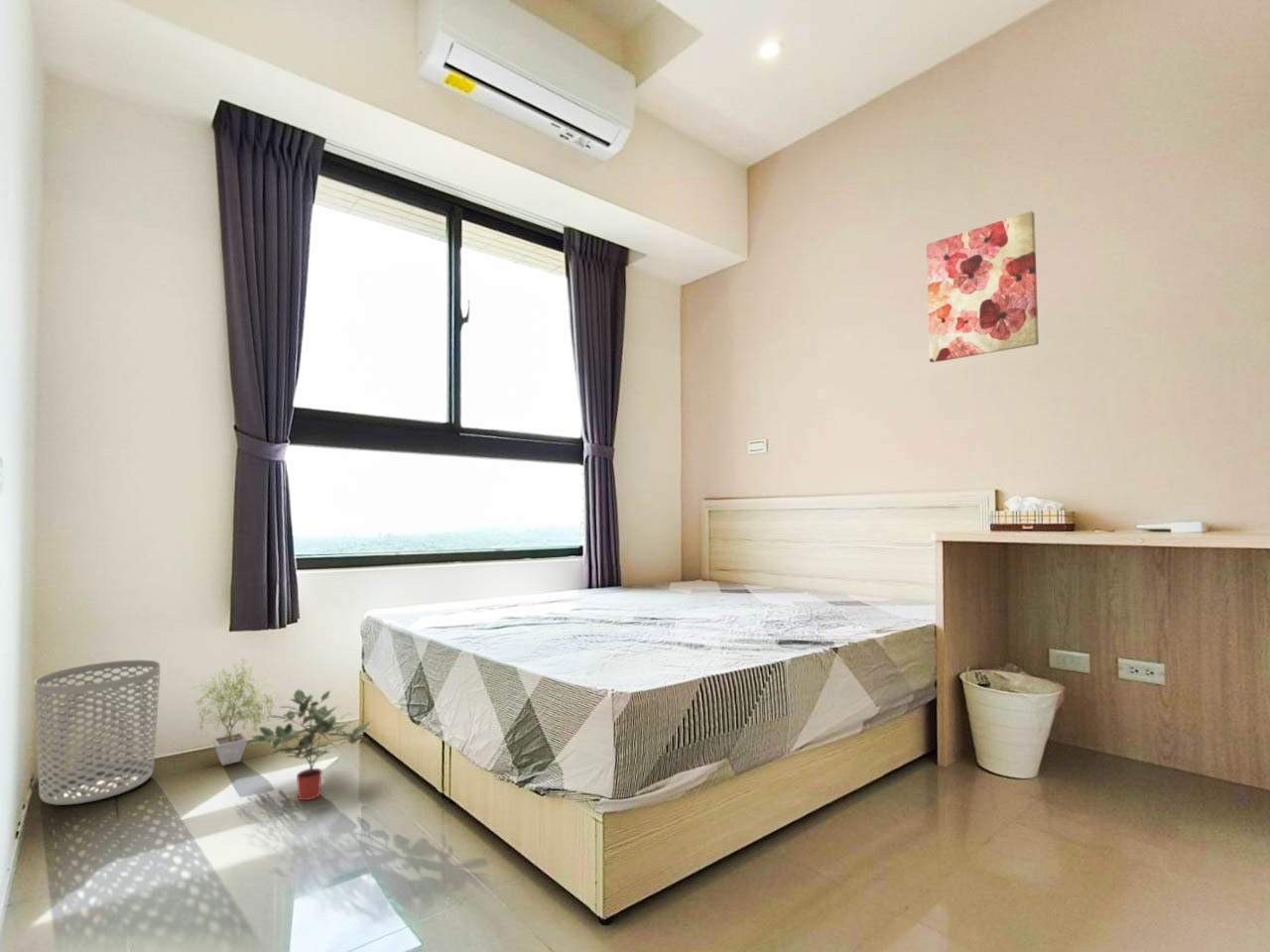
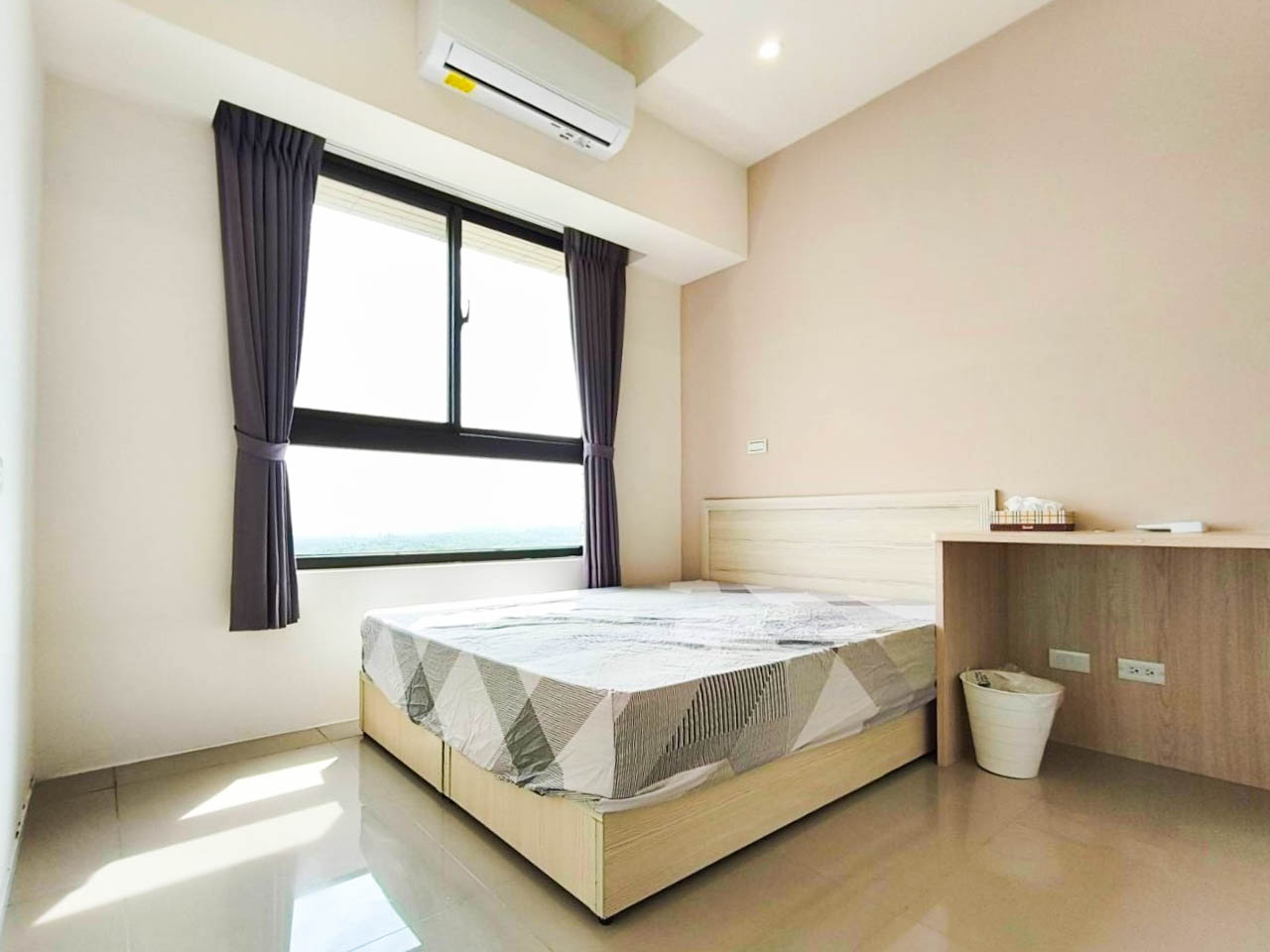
- wall art [926,210,1040,364]
- potted plant [187,656,284,767]
- potted plant [246,688,375,801]
- waste bin [34,659,161,806]
